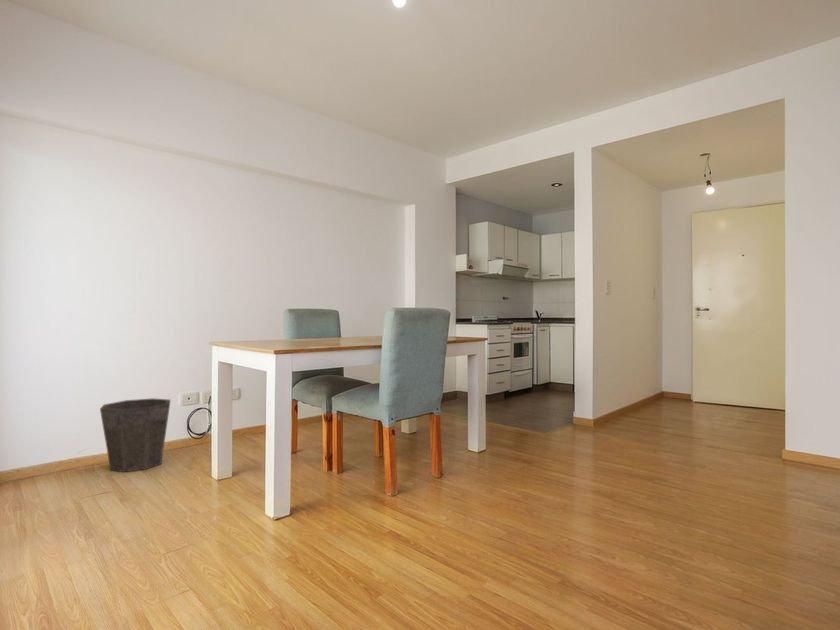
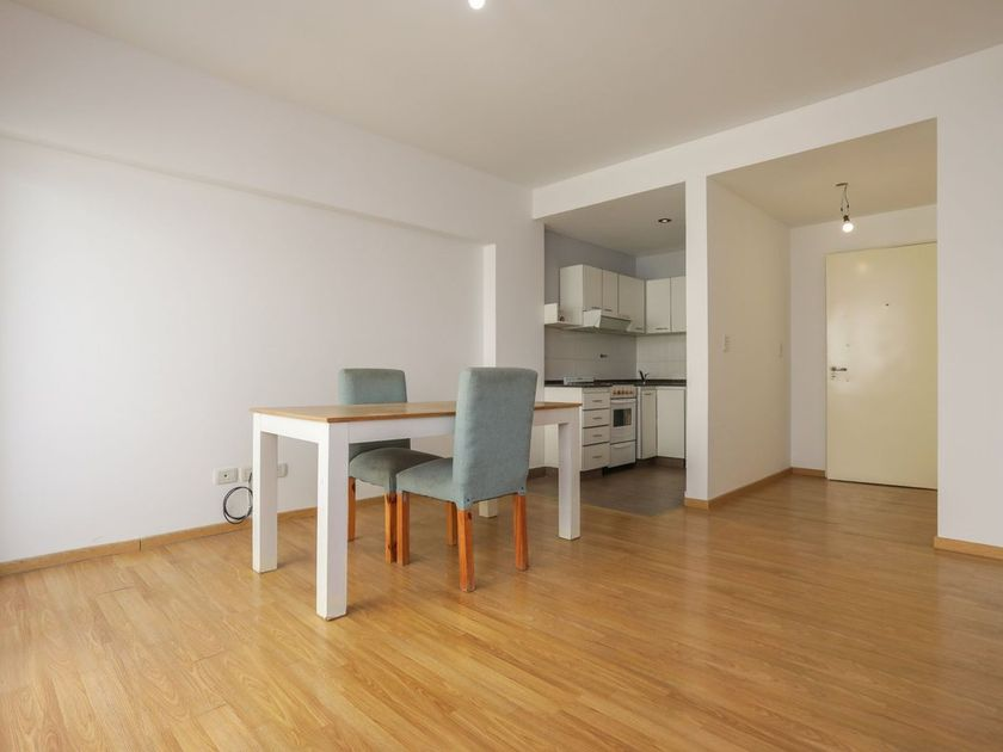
- waste bin [99,397,172,473]
